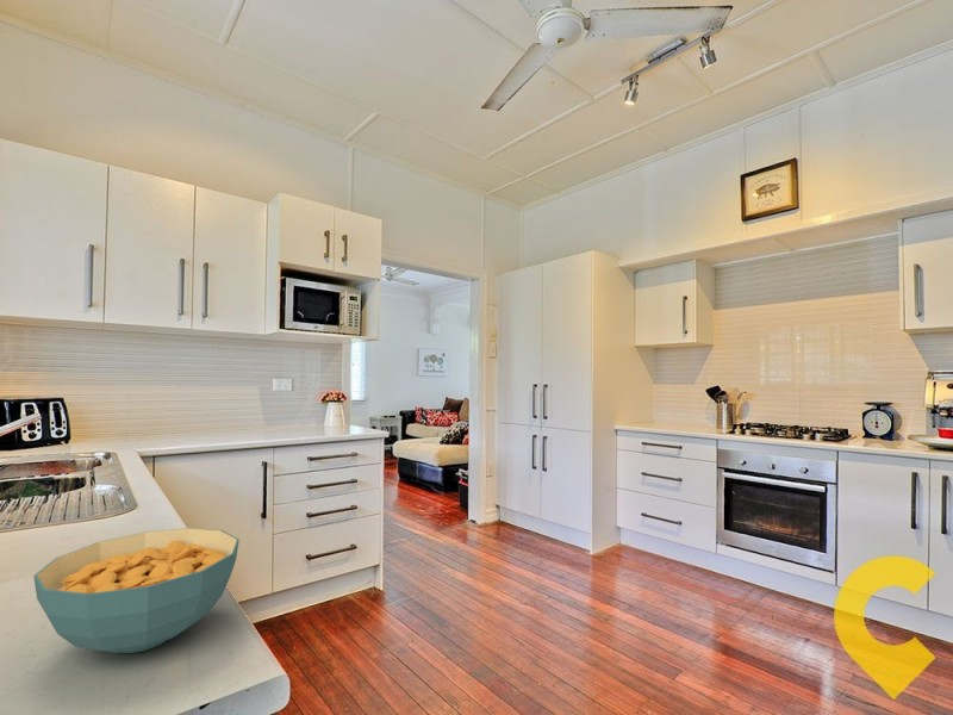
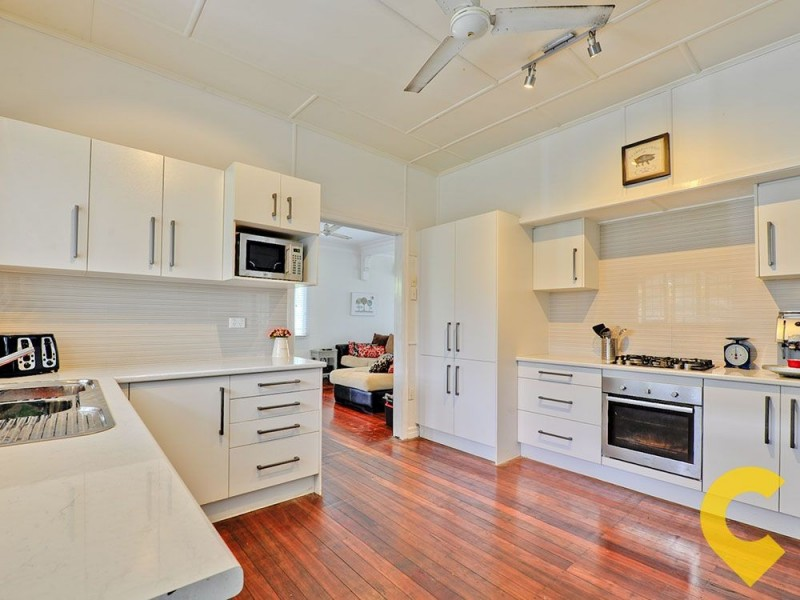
- cereal bowl [32,527,241,654]
